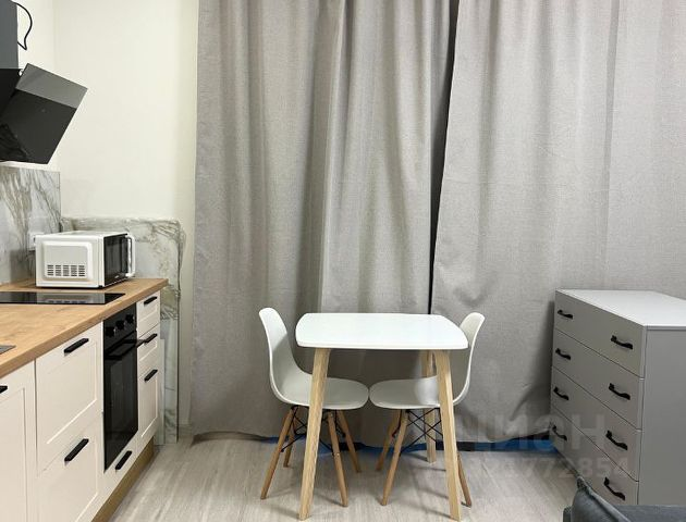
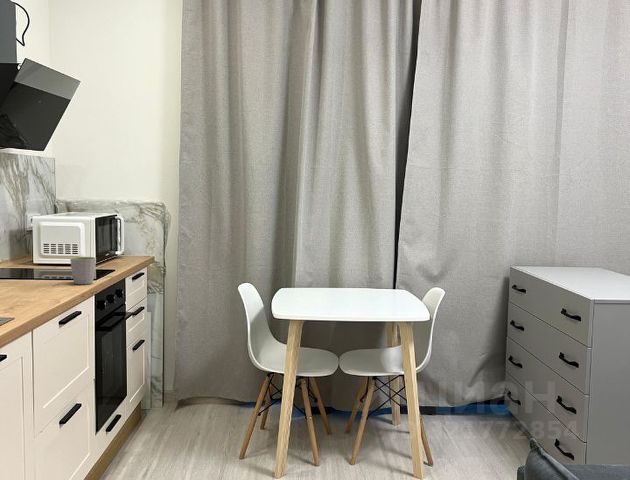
+ mug [69,256,97,285]
